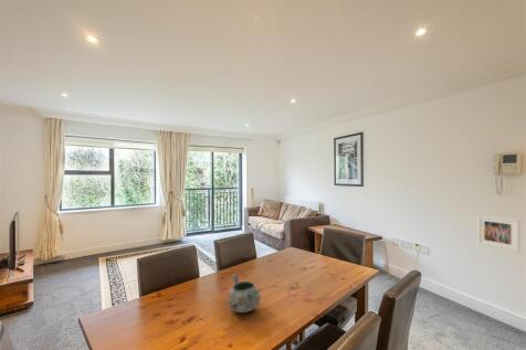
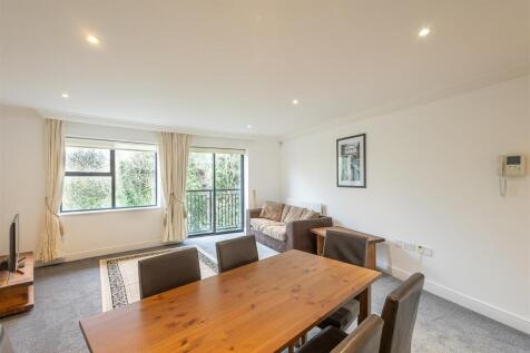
- decorative bowl [227,273,262,314]
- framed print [476,214,520,253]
